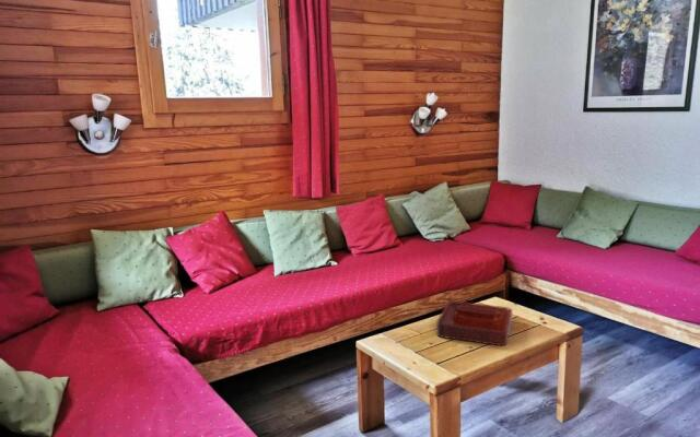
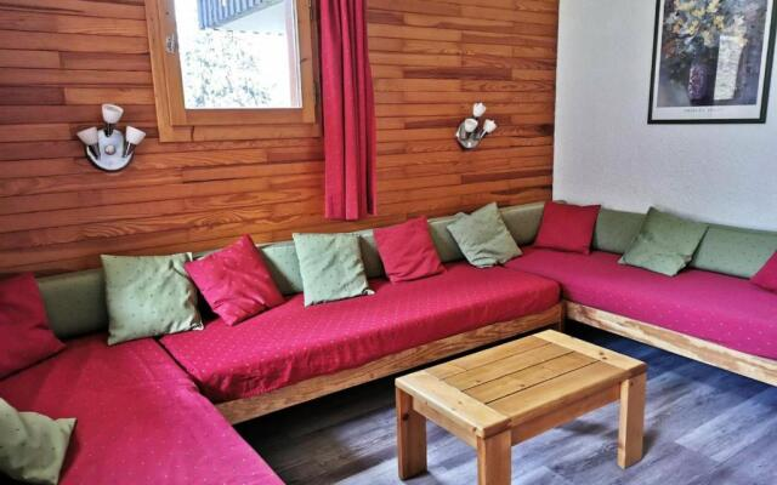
- decorative tray [435,300,514,347]
